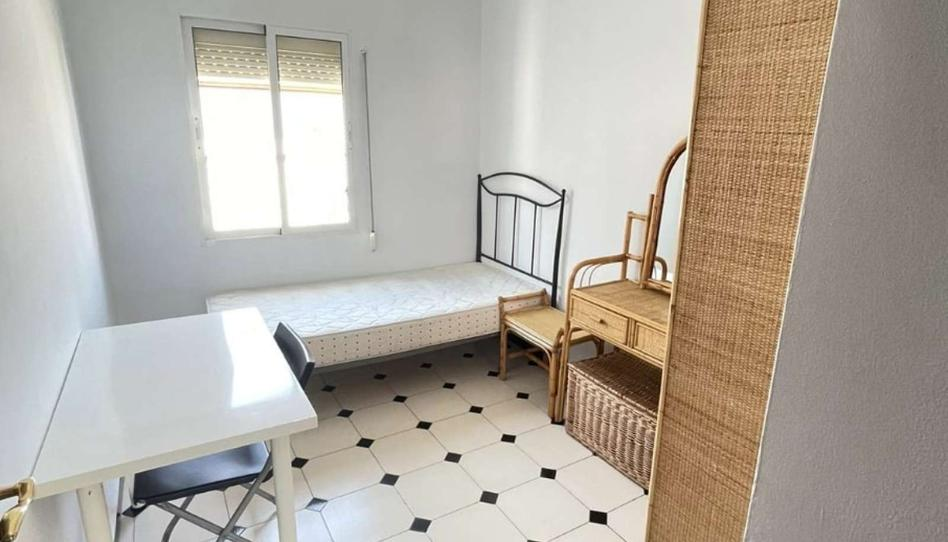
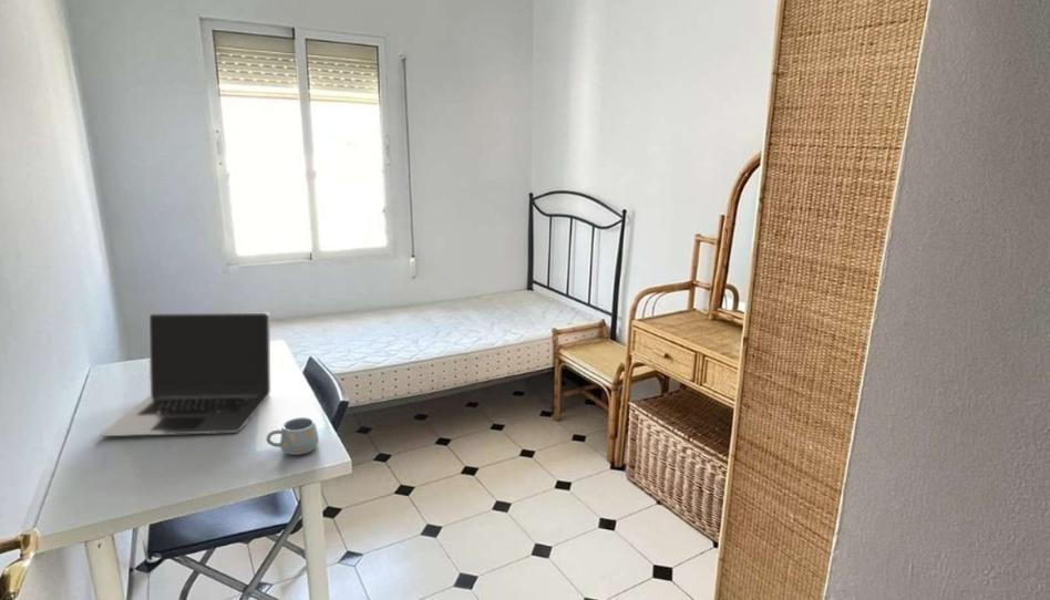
+ mug [266,416,320,456]
+ laptop [99,312,271,437]
